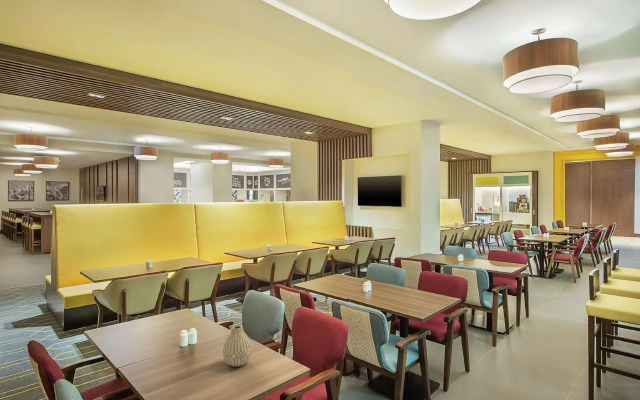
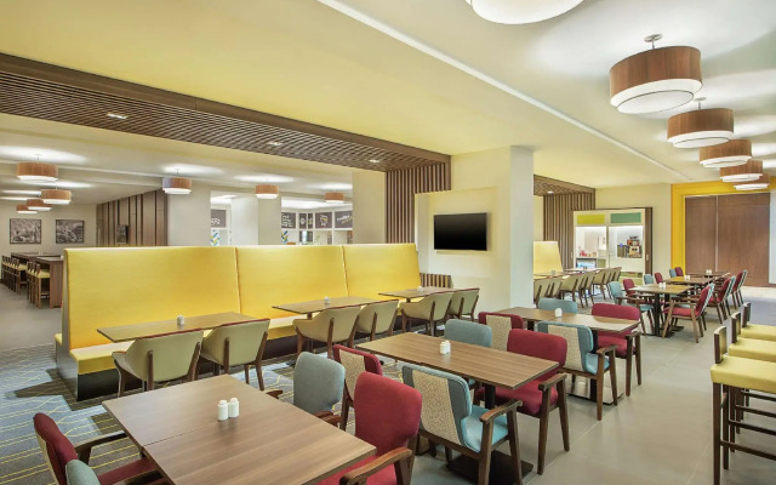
- vase [222,325,253,368]
